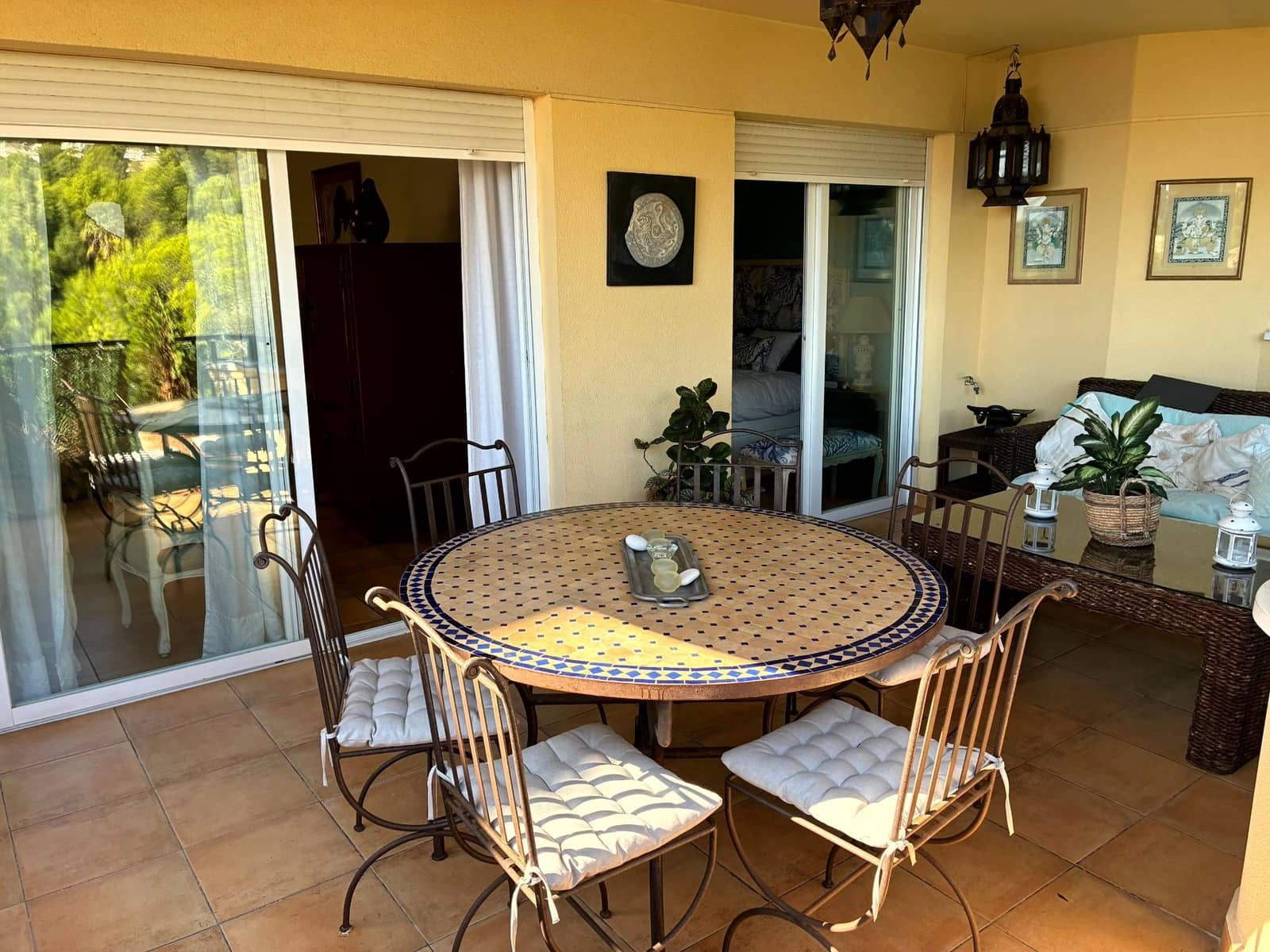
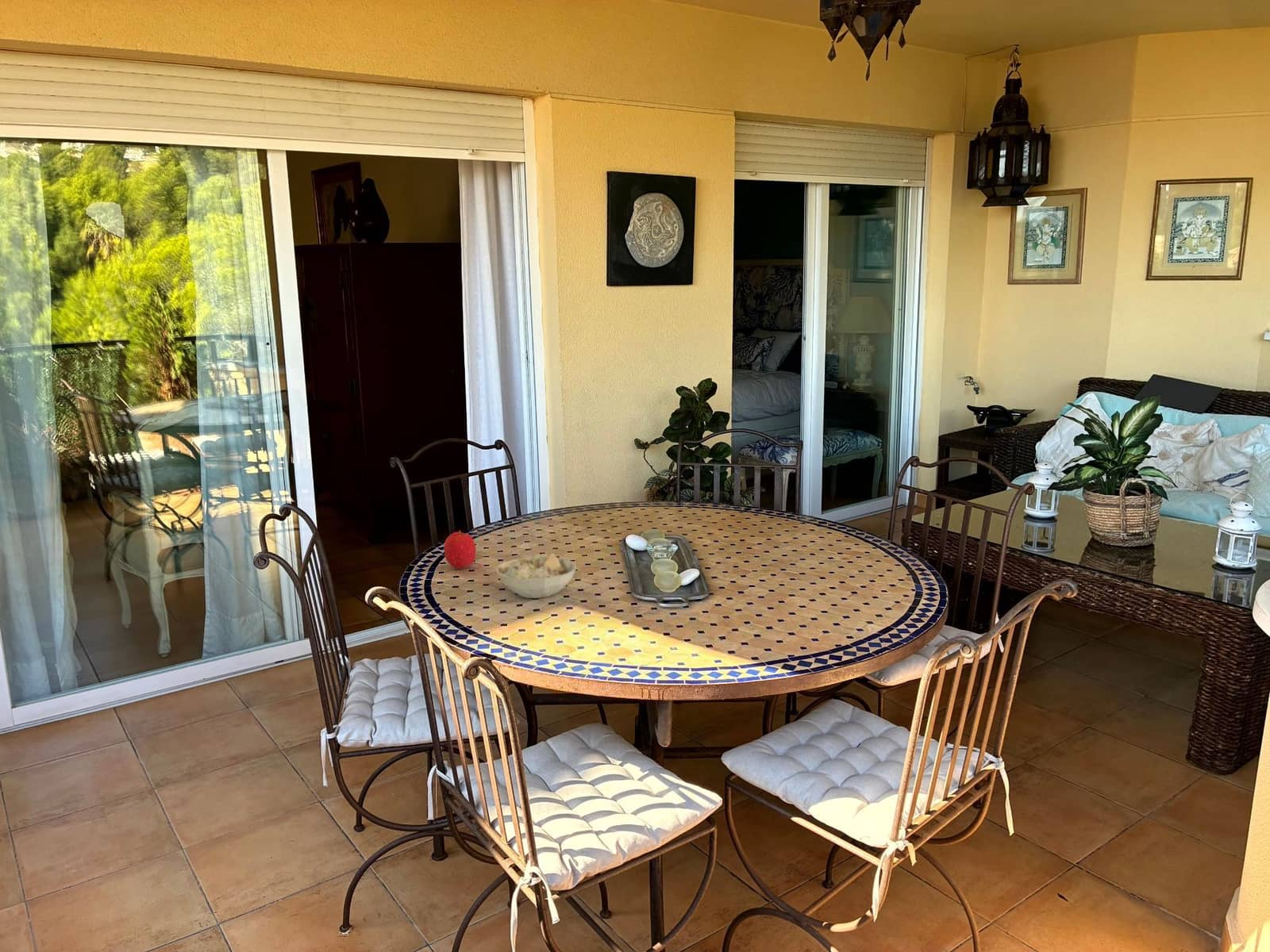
+ bowl [495,553,577,599]
+ fruit [444,530,476,570]
